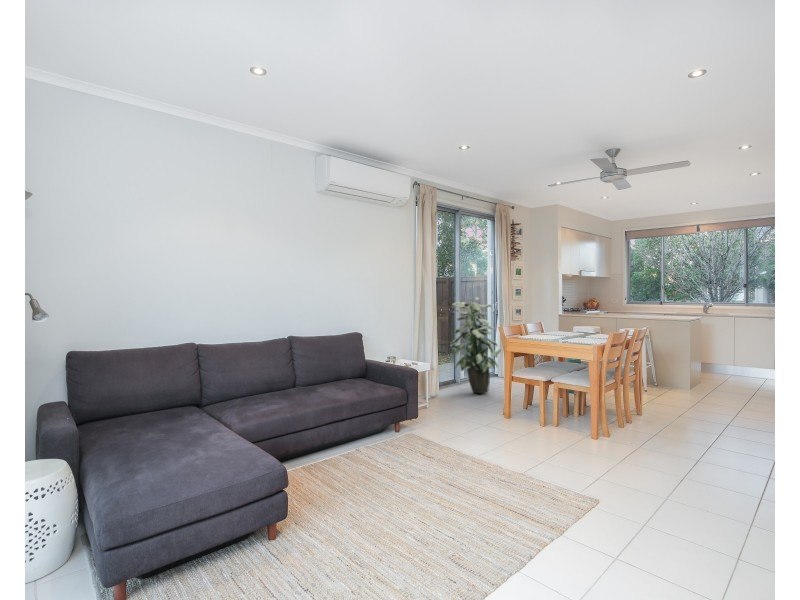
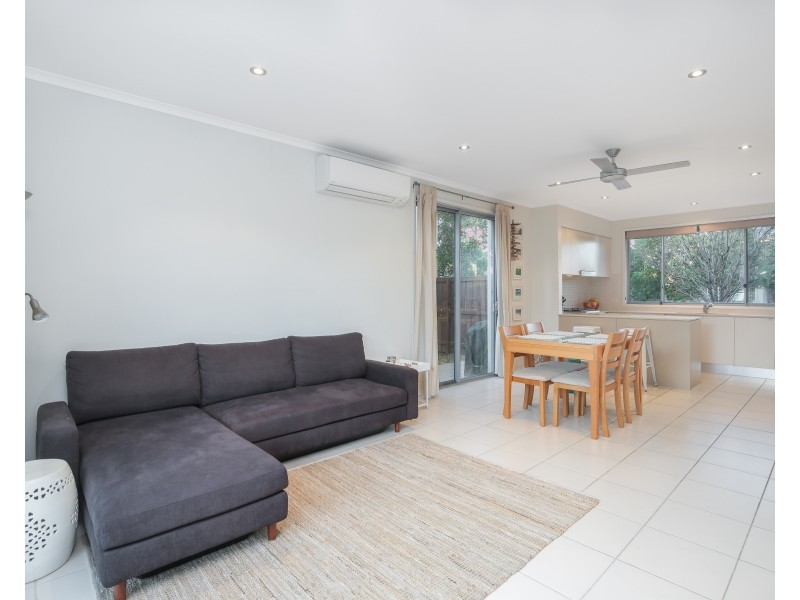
- indoor plant [449,296,503,394]
